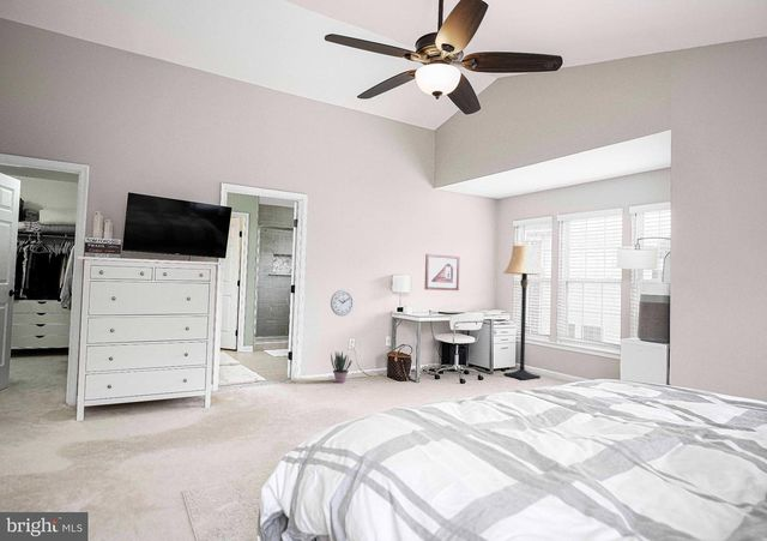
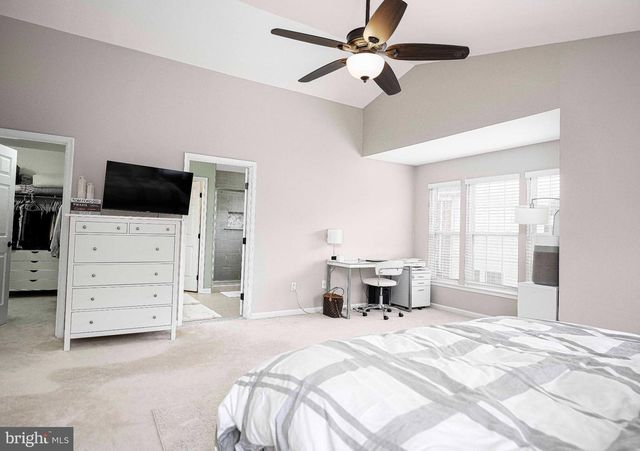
- potted plant [330,350,354,384]
- lamp [502,244,548,381]
- wall clock [330,289,355,317]
- picture frame [423,253,461,291]
